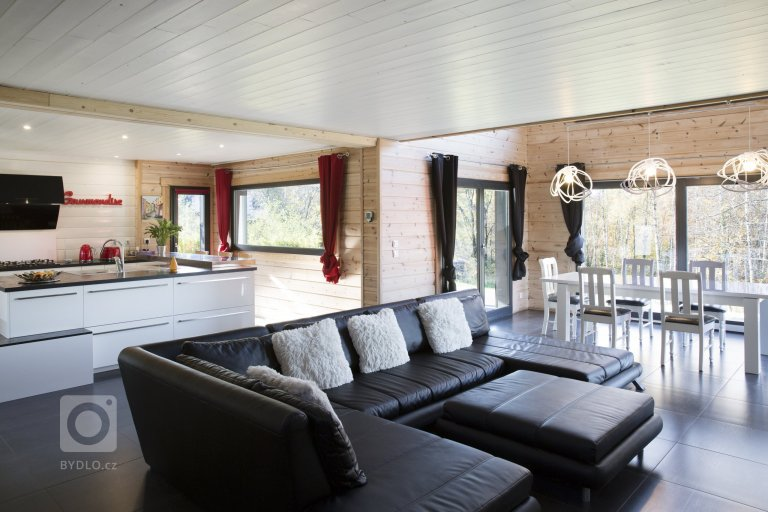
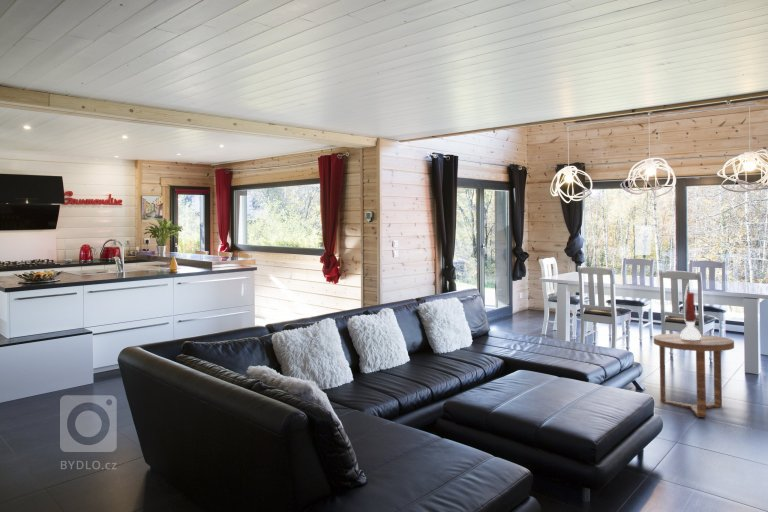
+ table lamp [680,281,701,340]
+ side table [653,333,735,419]
